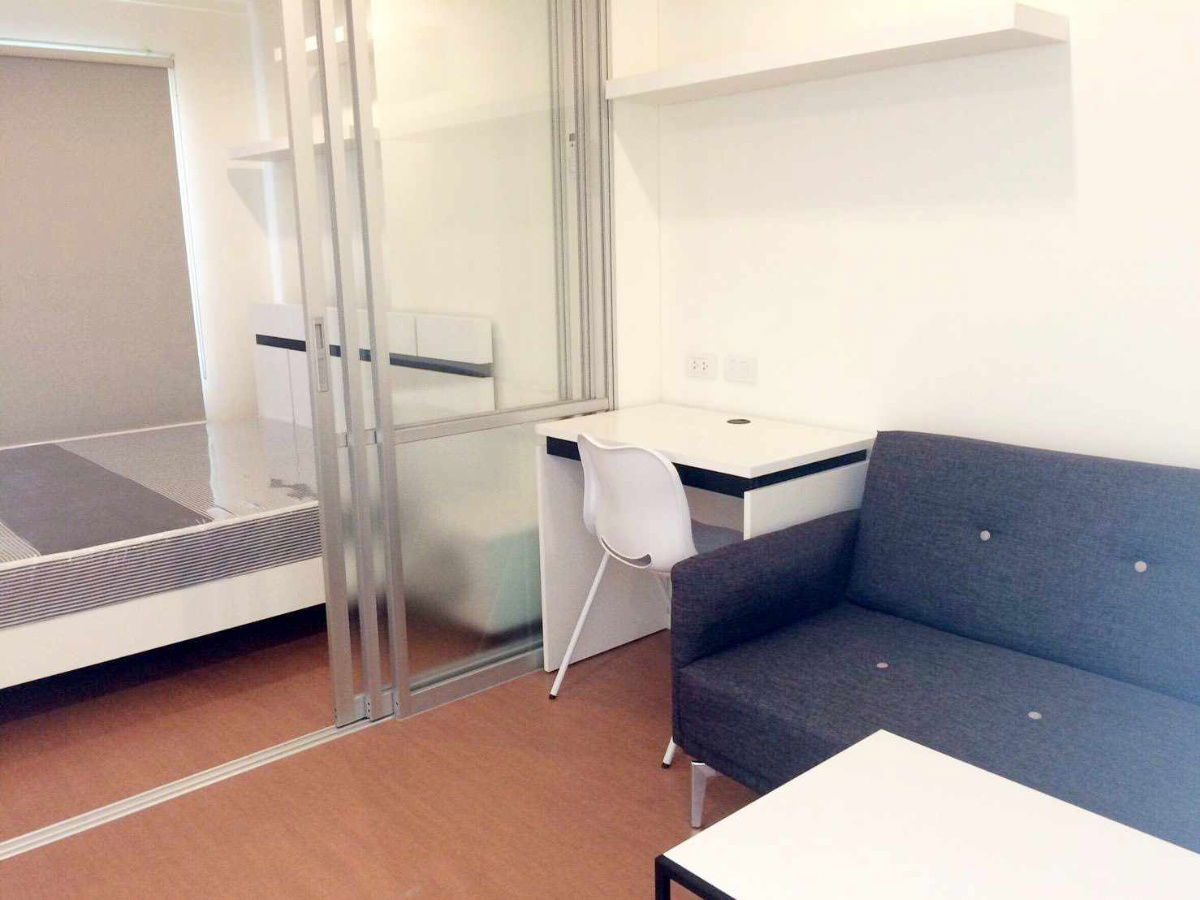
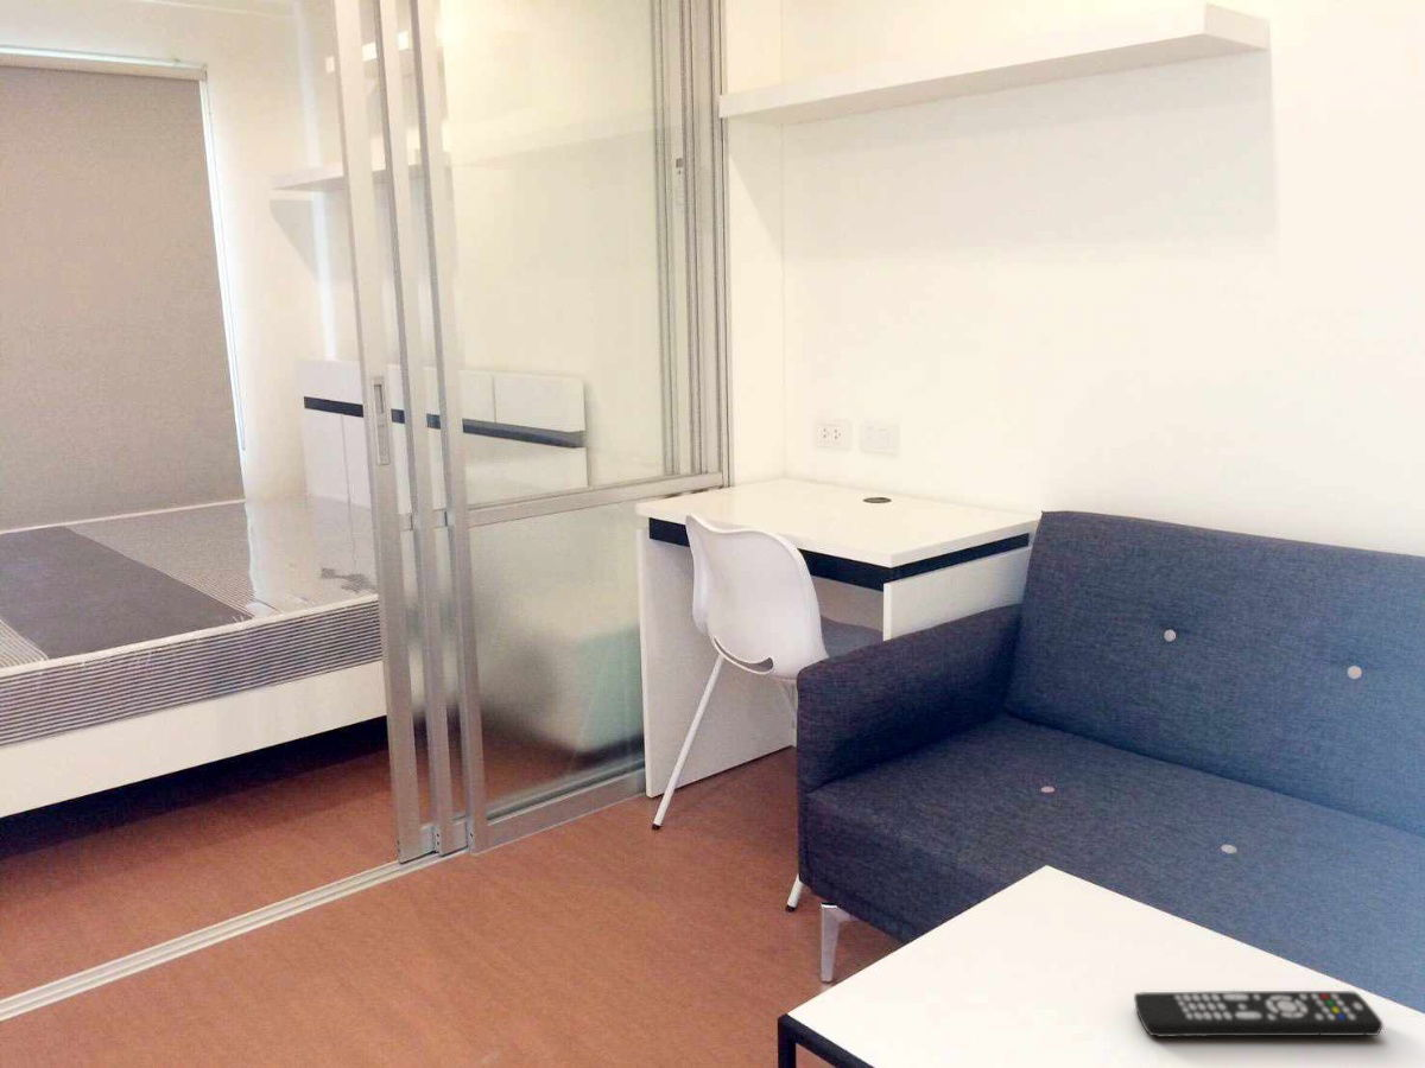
+ remote control [1133,990,1385,1038]
